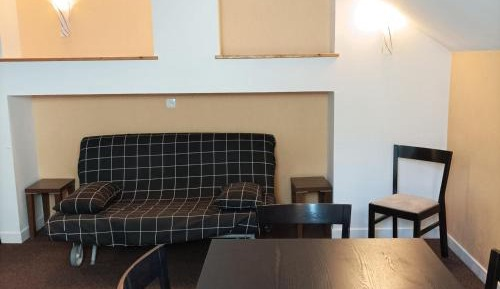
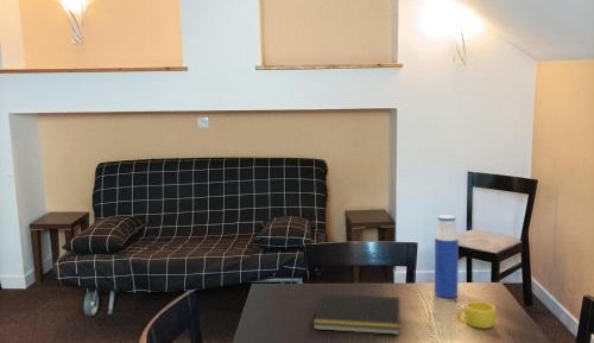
+ cup [456,300,498,330]
+ water bottle [434,214,460,299]
+ notepad [312,293,400,336]
